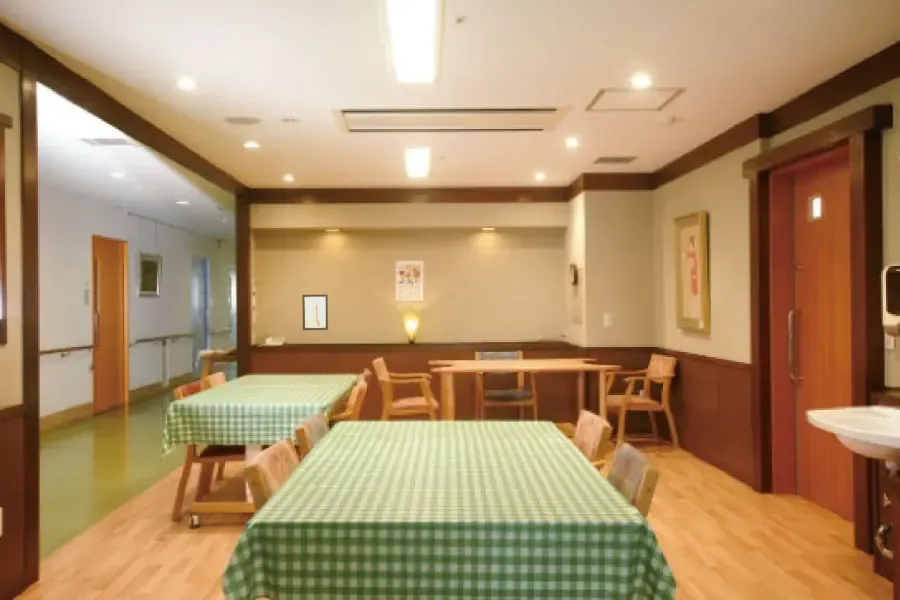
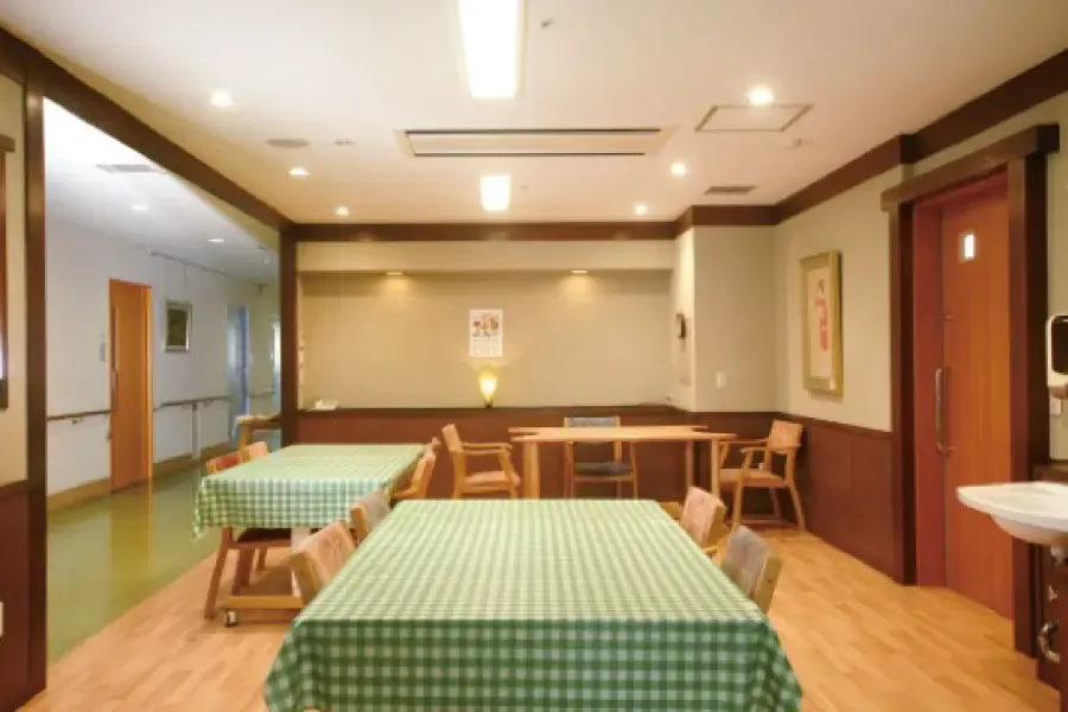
- wall art [301,294,329,331]
